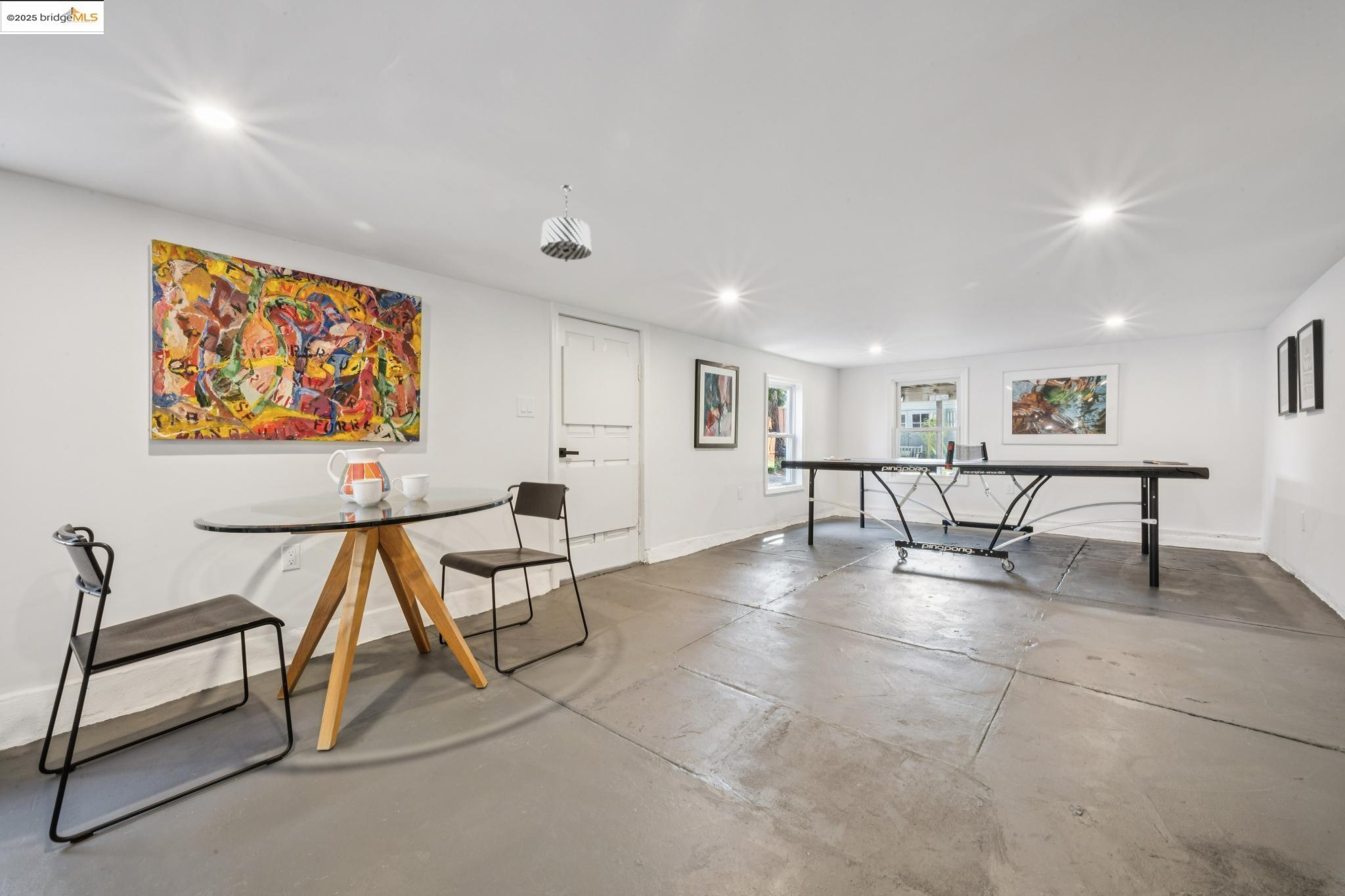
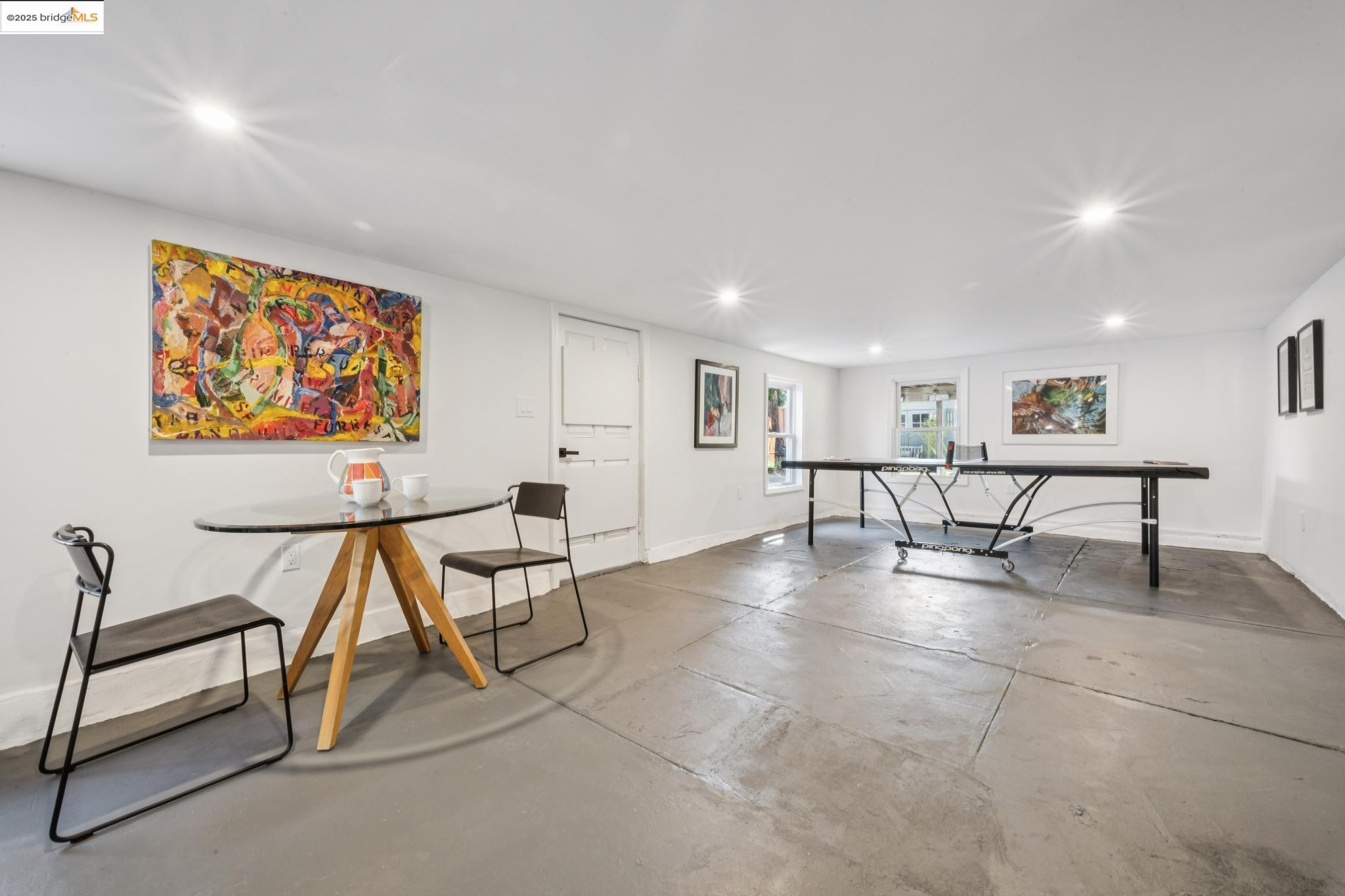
- pendant light [540,184,592,263]
